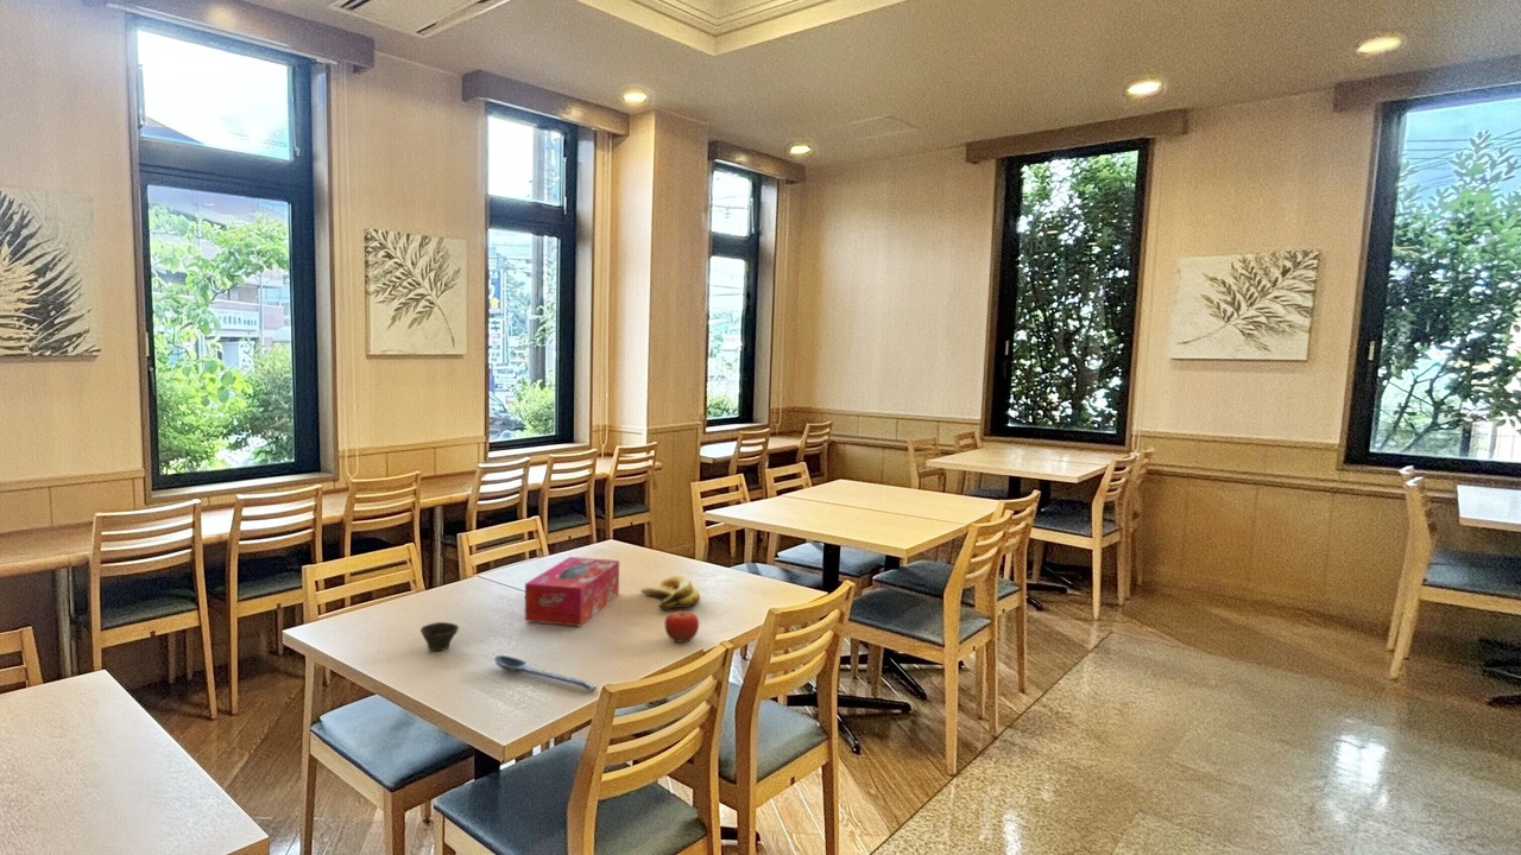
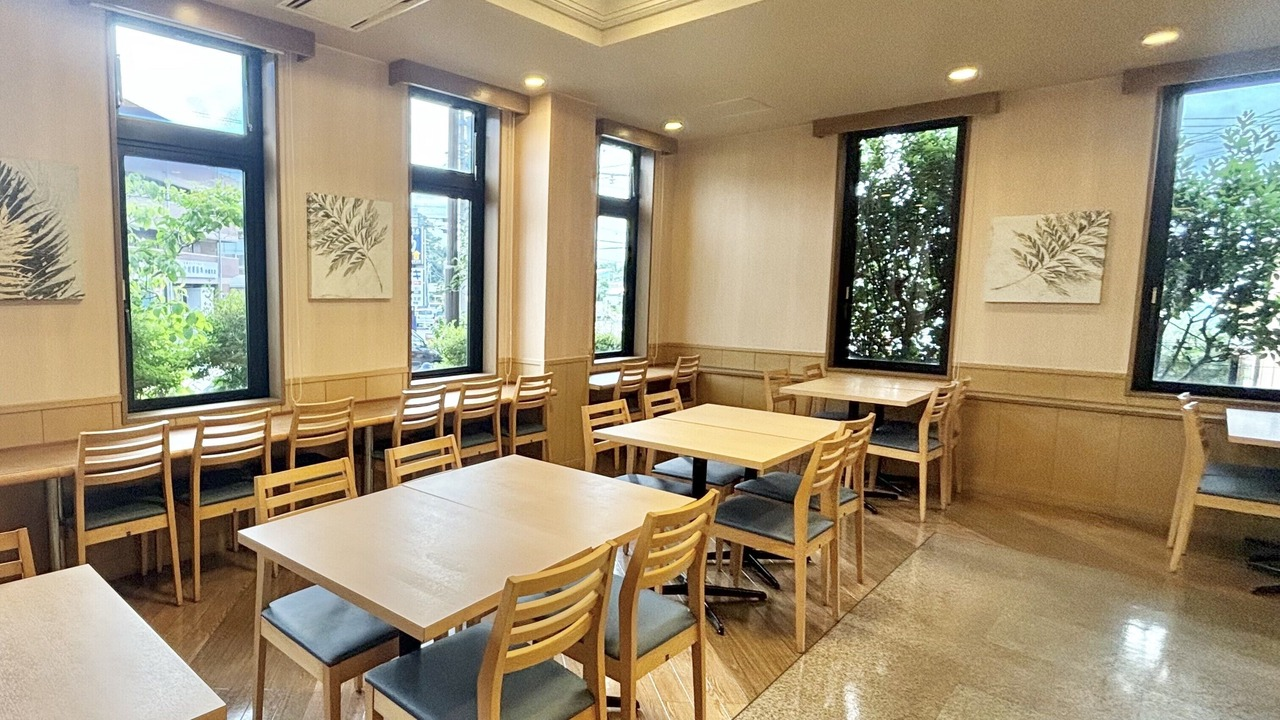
- spoon [492,654,598,692]
- fruit [664,608,700,644]
- banana [639,574,701,612]
- tissue box [524,556,620,627]
- cup [419,621,460,652]
